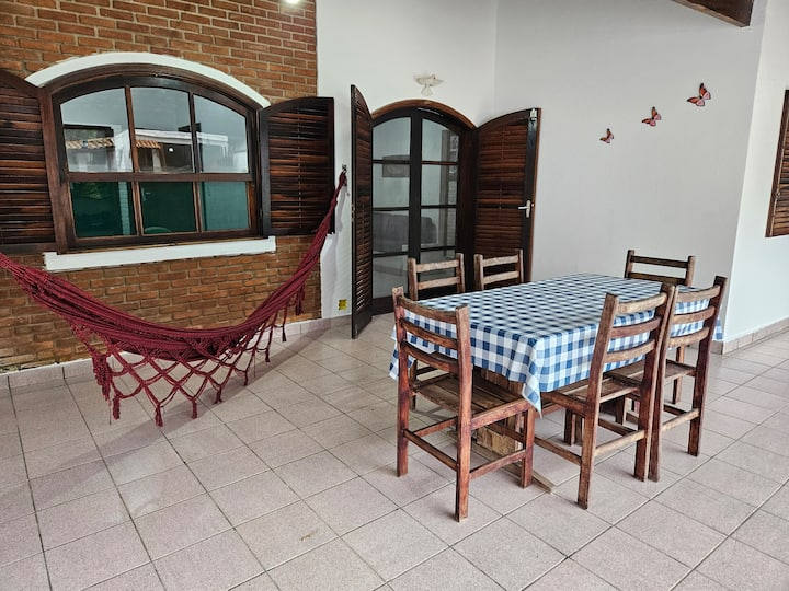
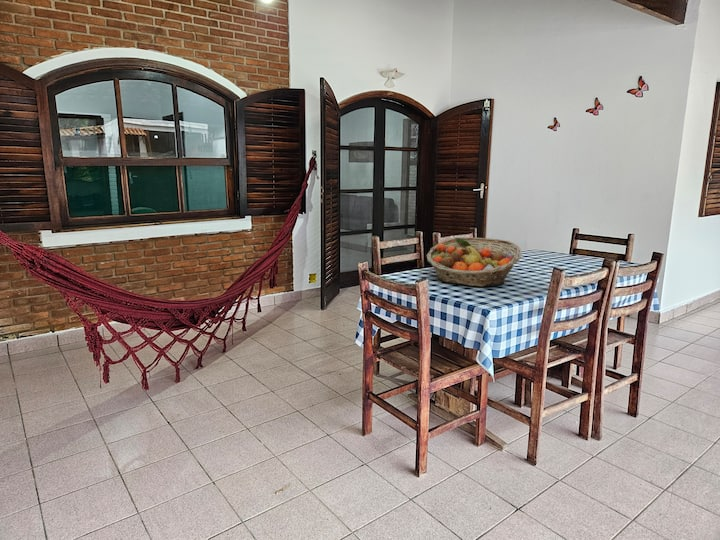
+ fruit basket [426,236,522,288]
